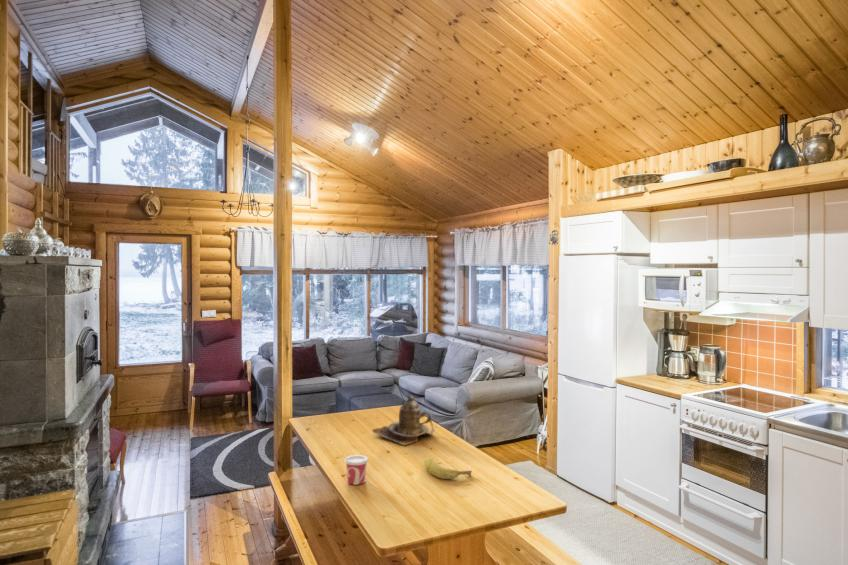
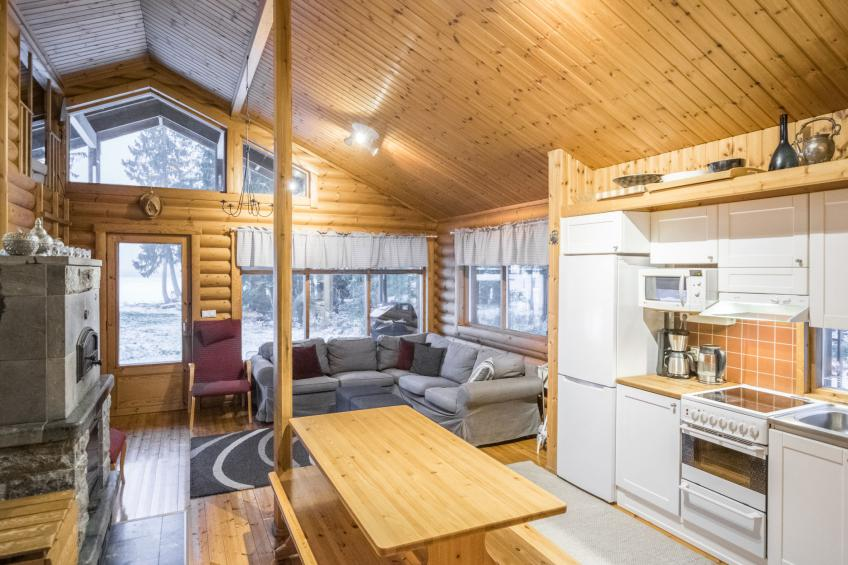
- teapot [371,395,435,446]
- fruit [423,457,473,480]
- cup [344,454,370,486]
